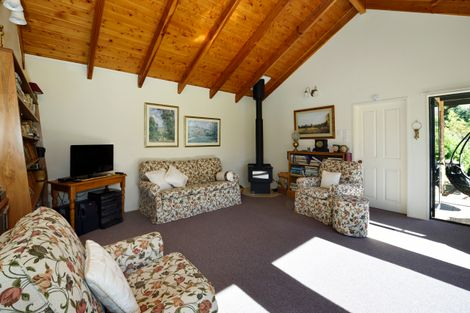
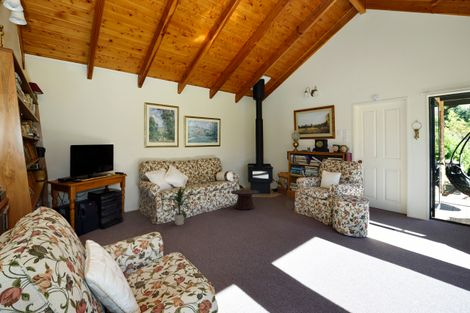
+ indoor plant [165,186,192,226]
+ side table [230,189,260,211]
